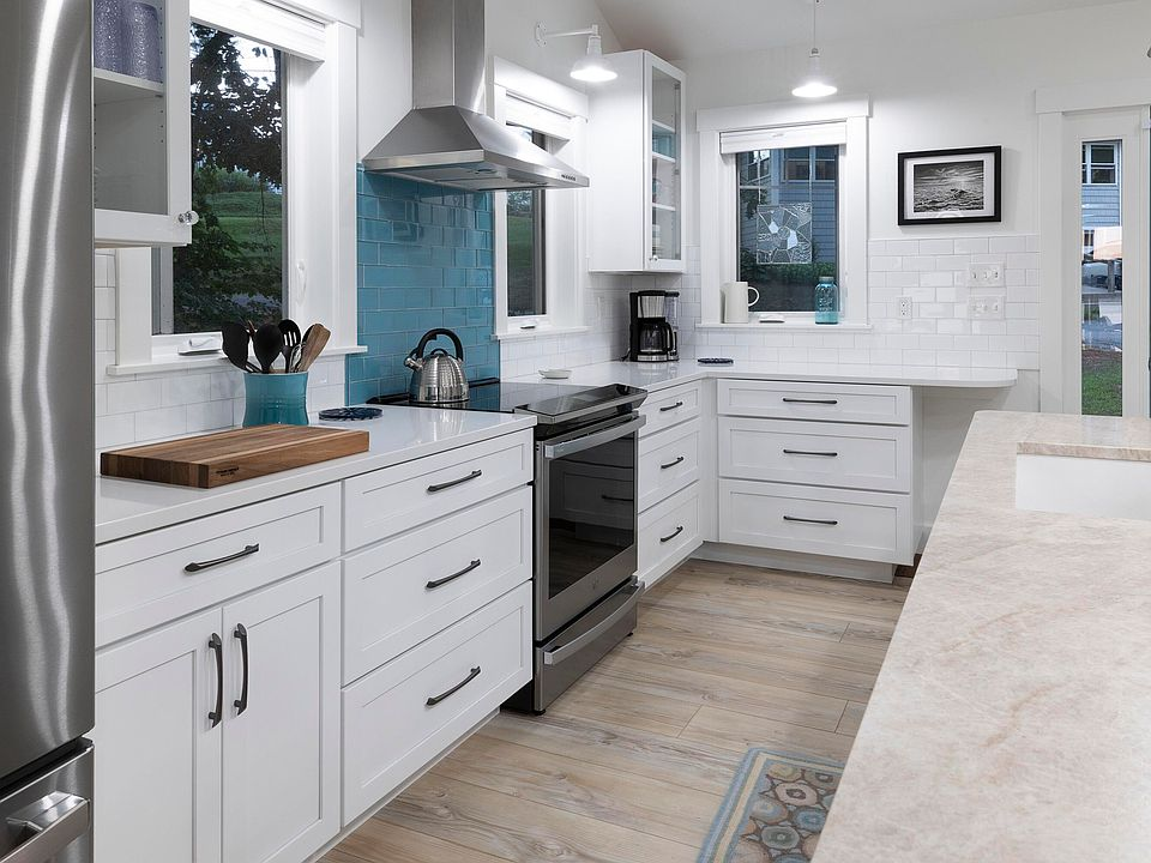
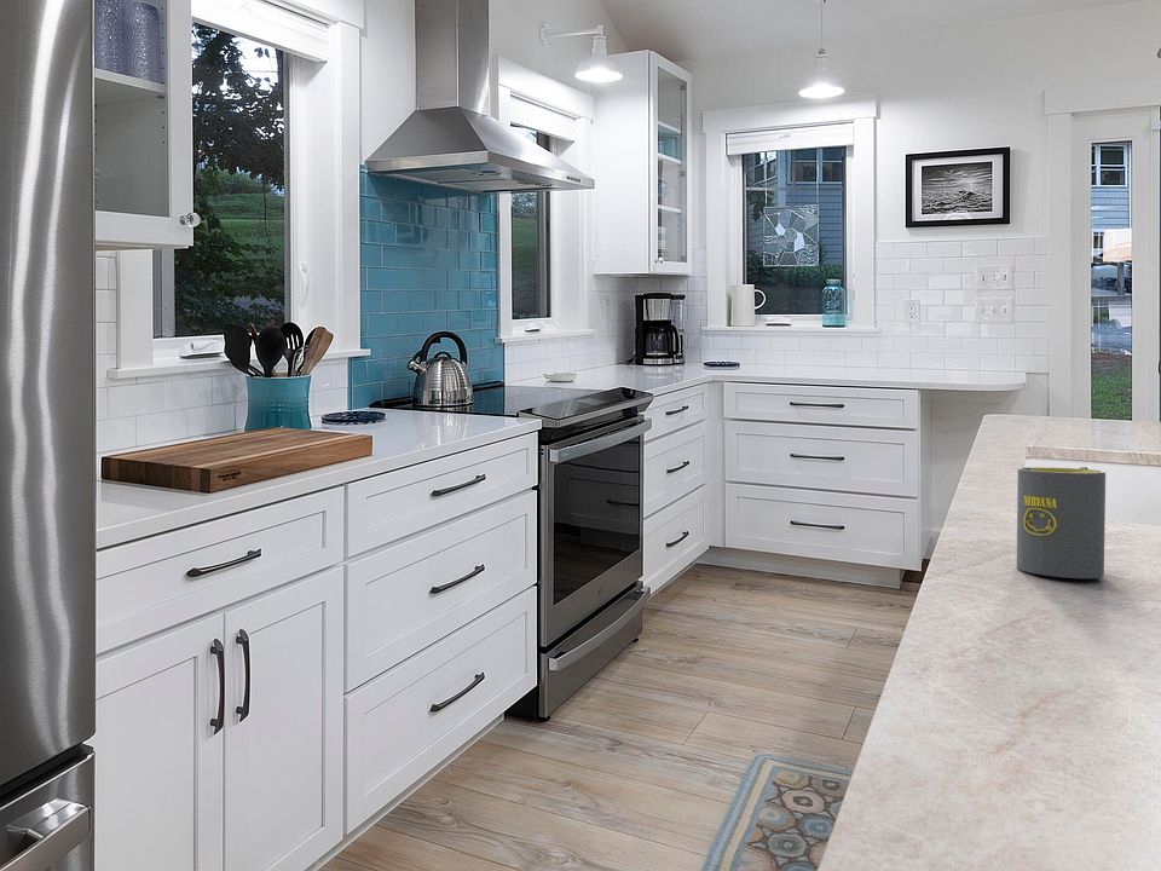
+ mug [1016,466,1107,579]
